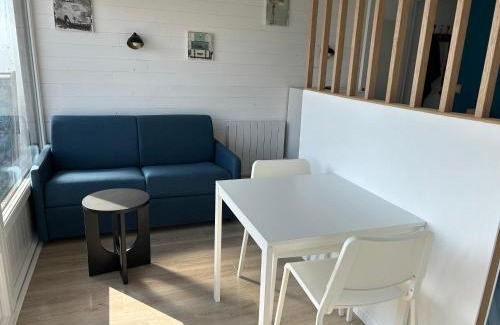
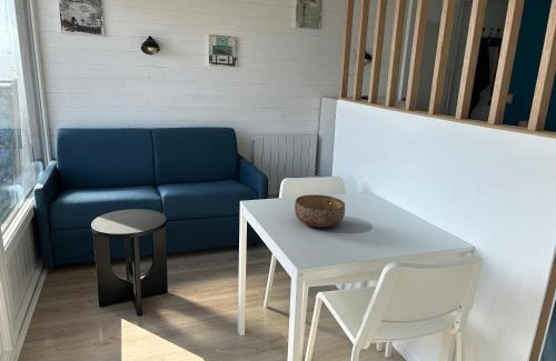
+ bowl [294,193,346,228]
